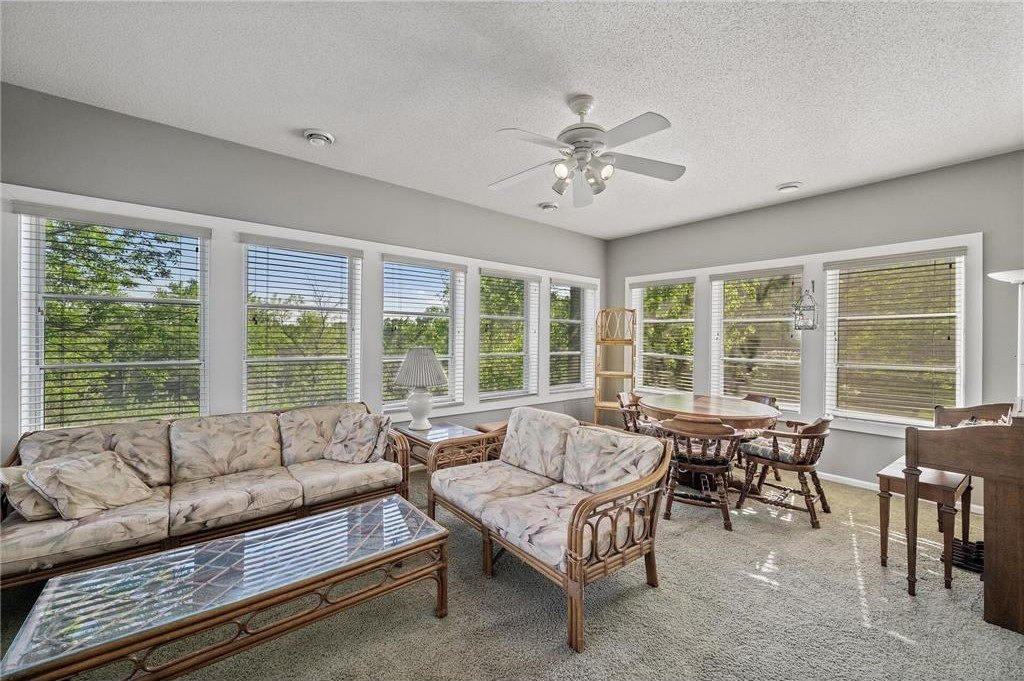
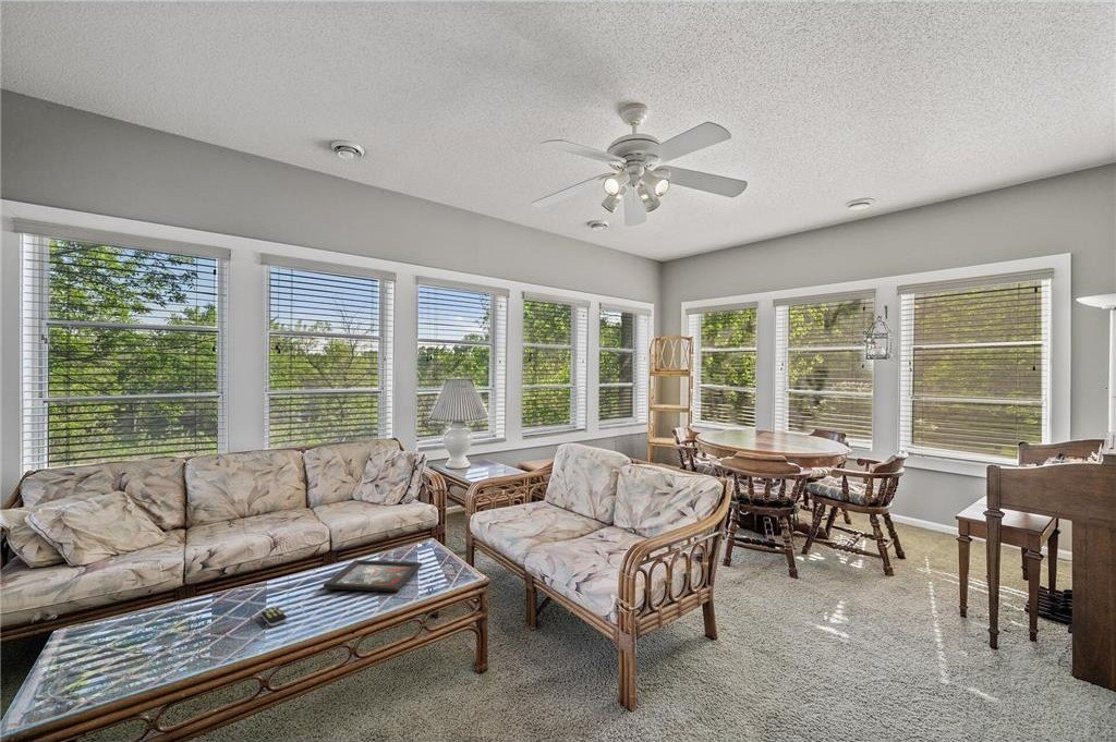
+ decorative tray [323,559,423,593]
+ remote control [260,606,288,628]
